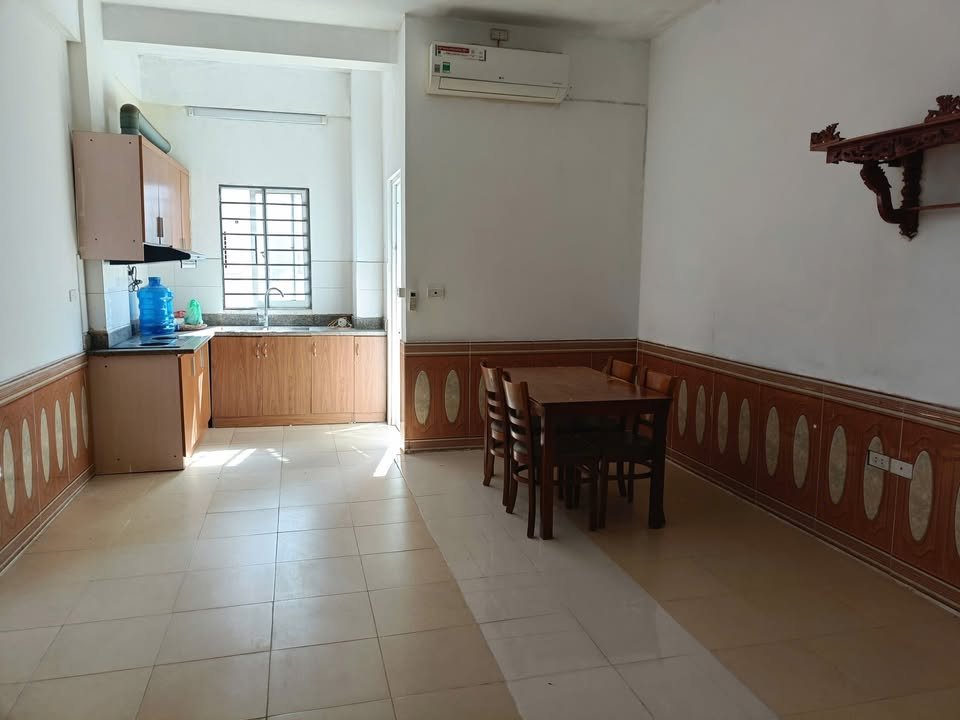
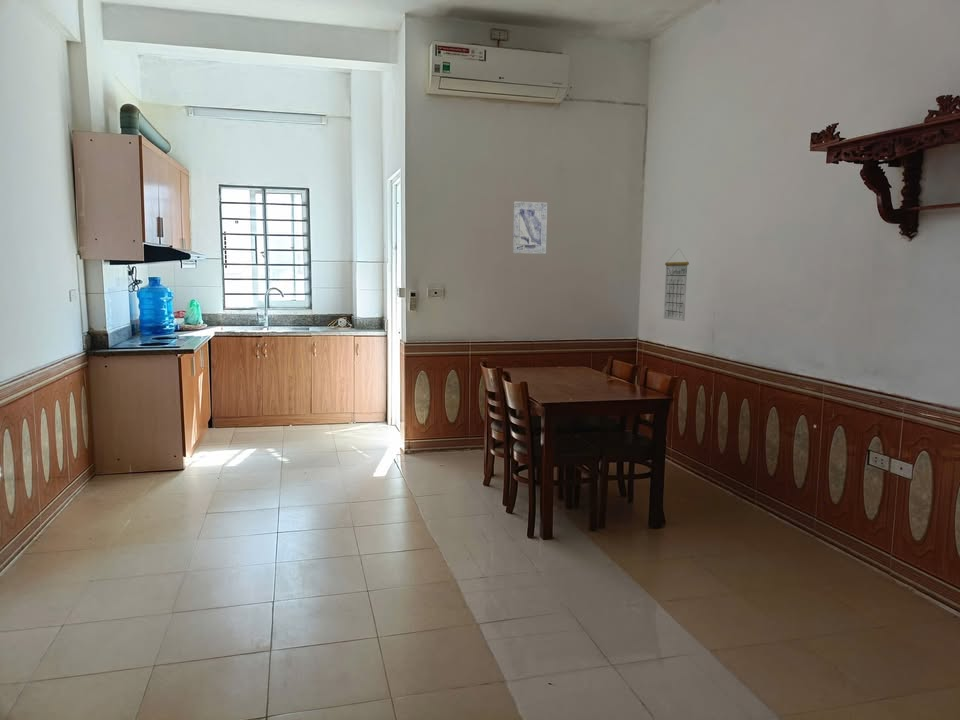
+ calendar [663,248,690,322]
+ wall art [512,200,548,255]
